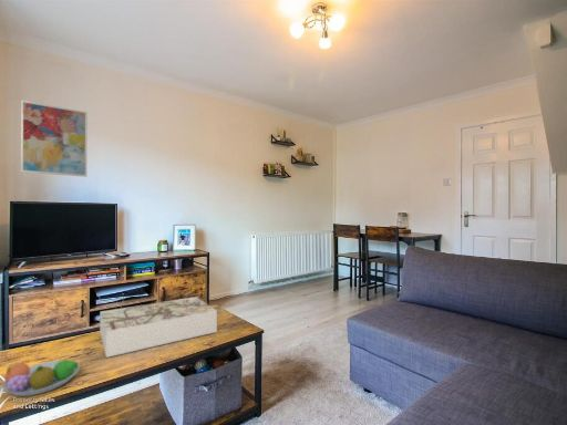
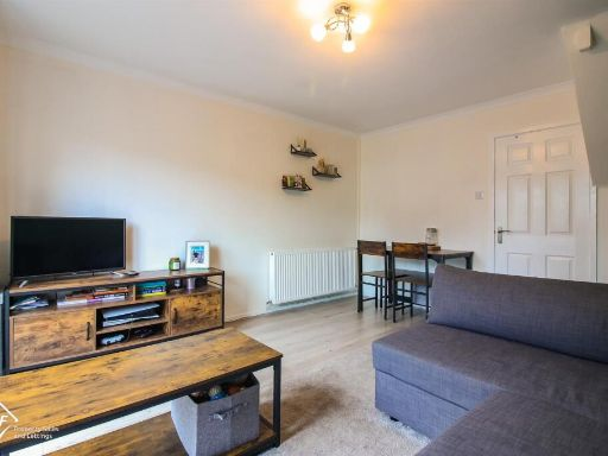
- fruit bowl [0,359,82,397]
- board game [99,296,218,359]
- wall art [20,100,89,178]
